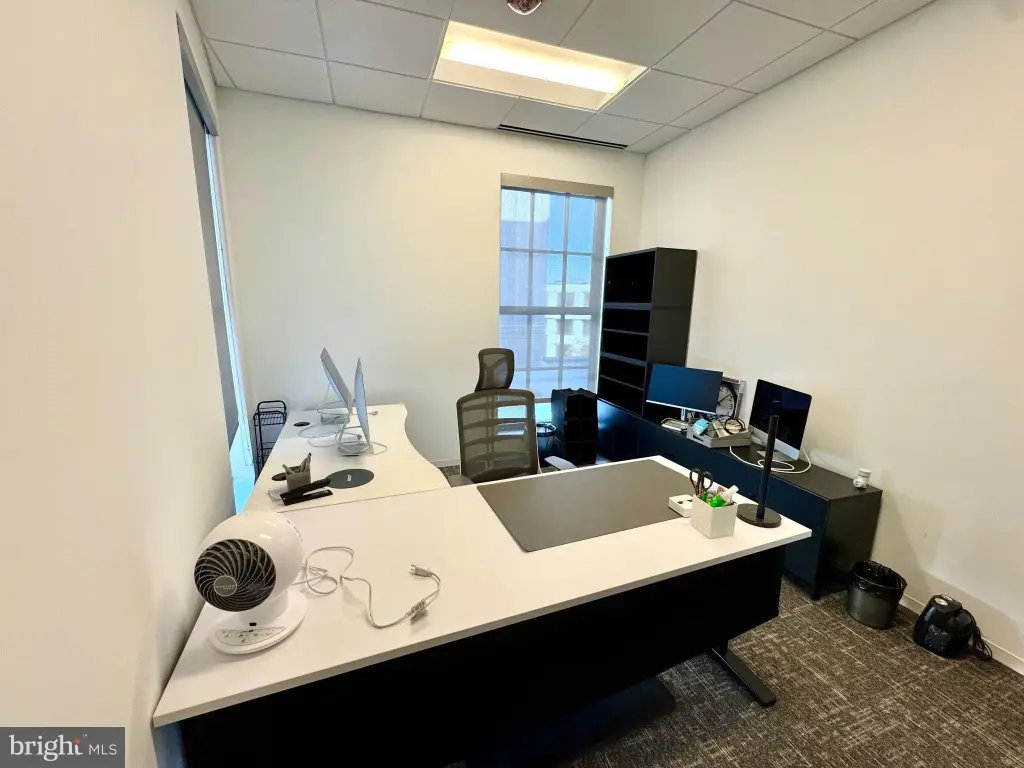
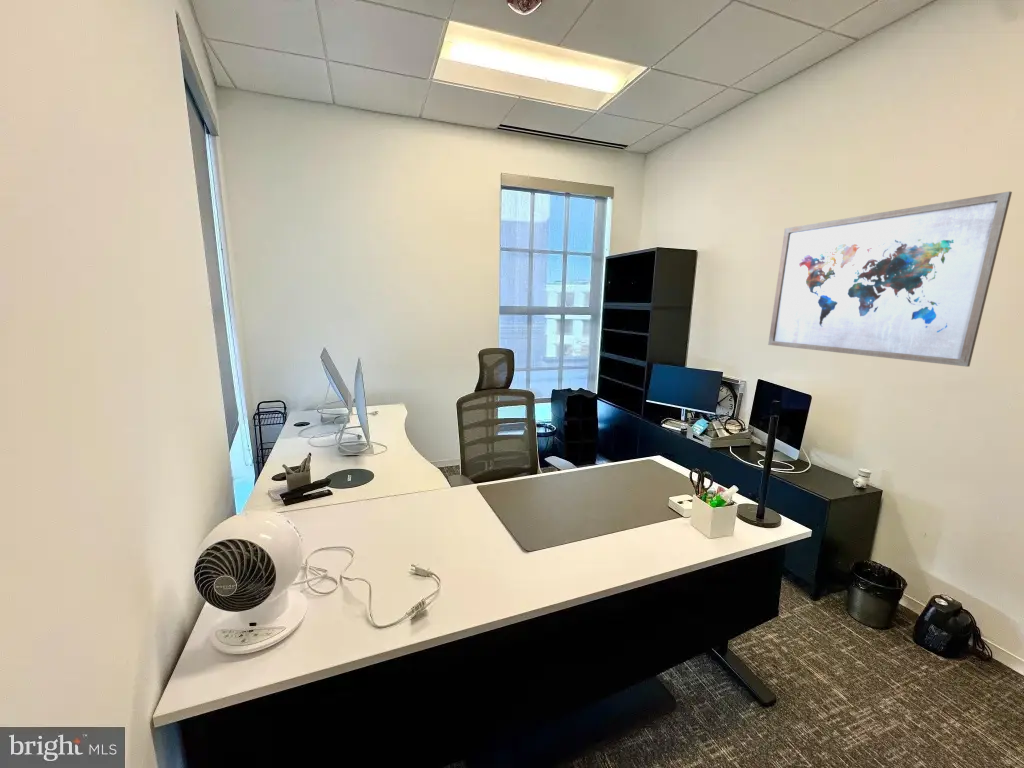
+ wall art [767,190,1013,368]
